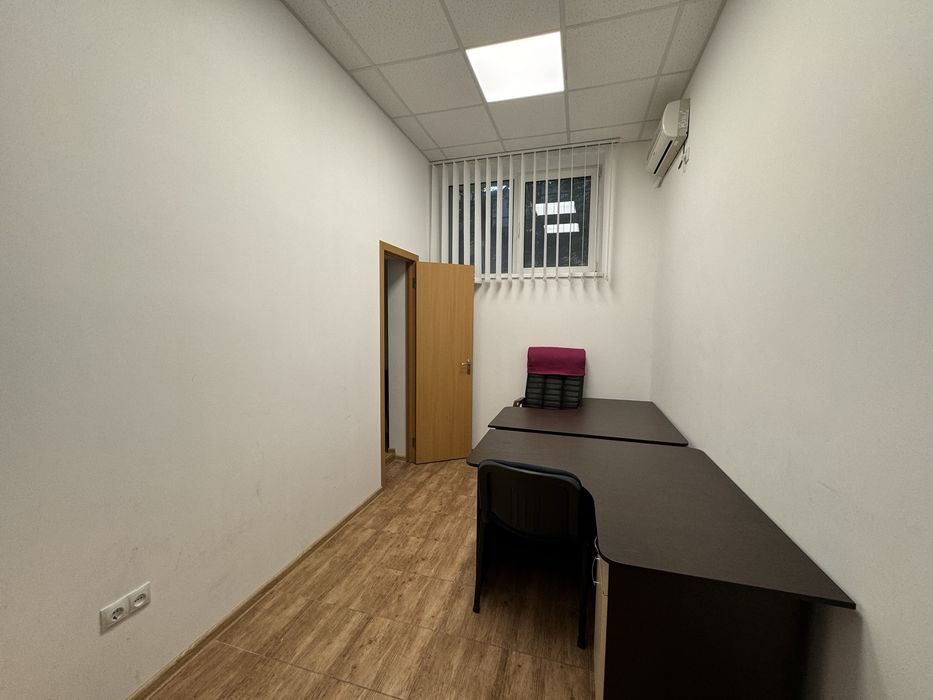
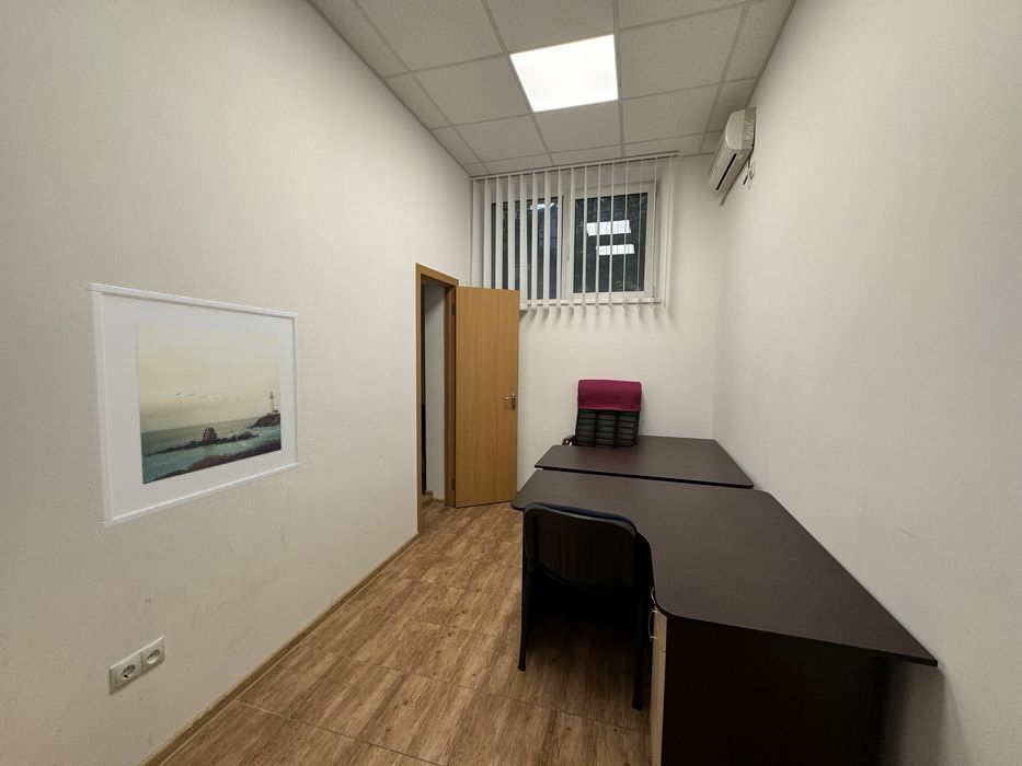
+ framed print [84,281,302,531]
